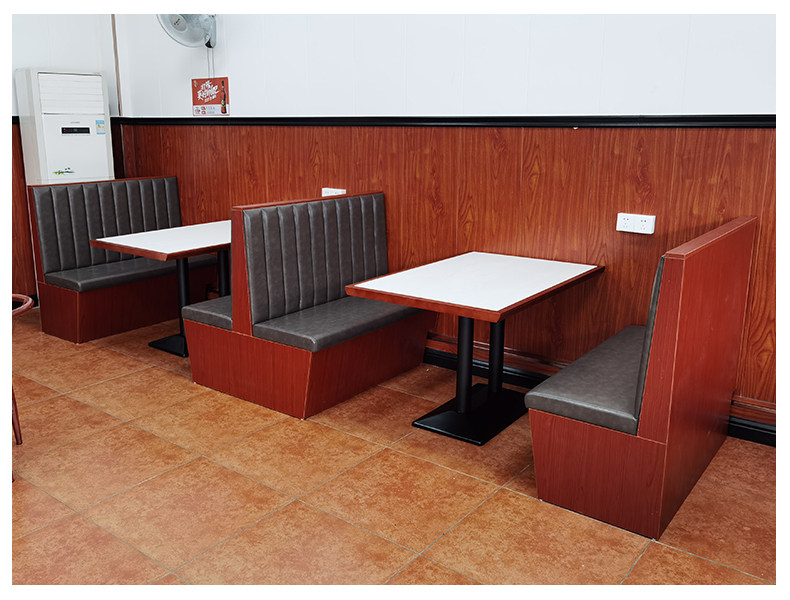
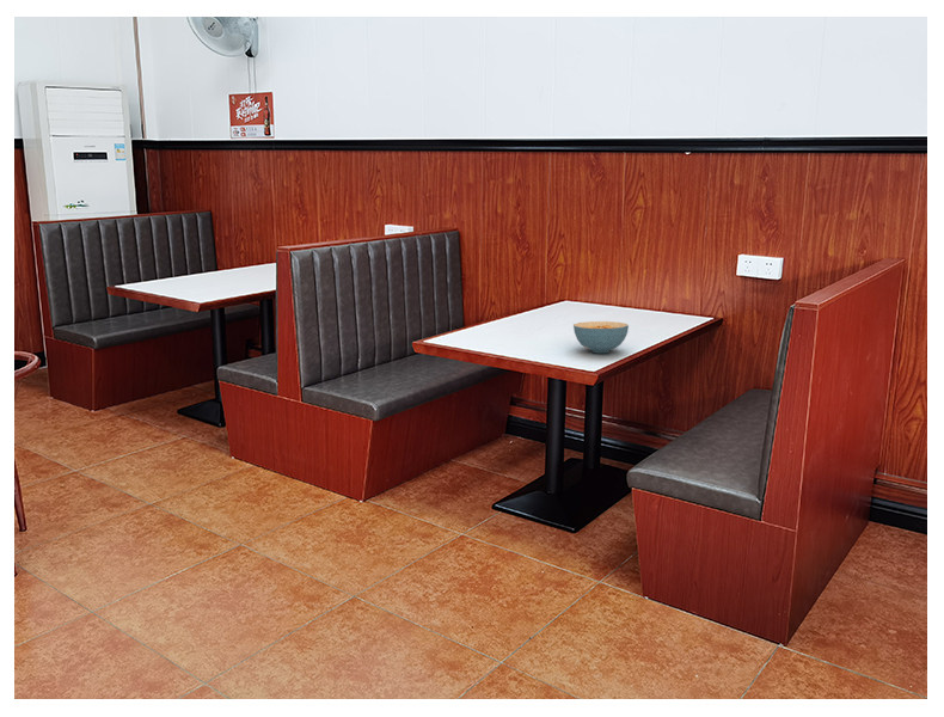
+ cereal bowl [572,320,630,354]
